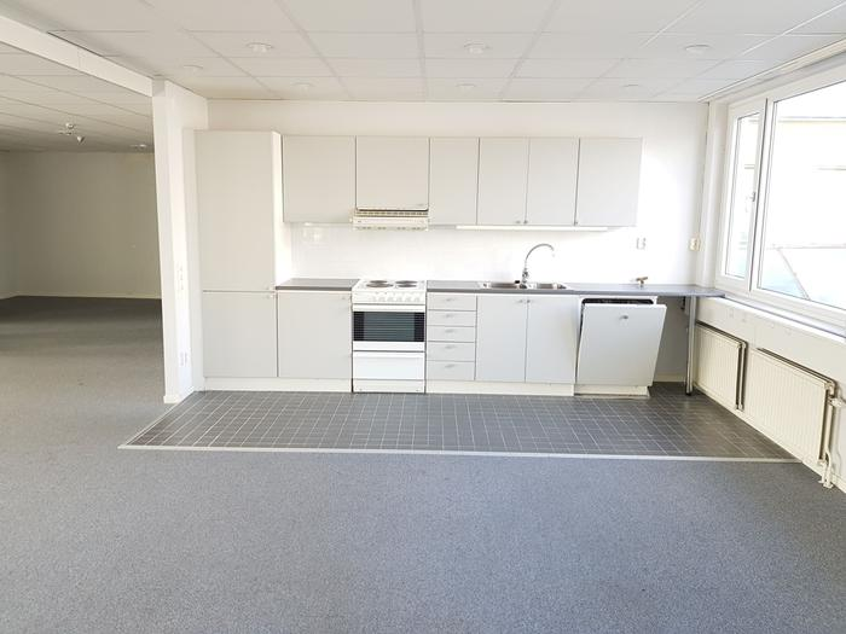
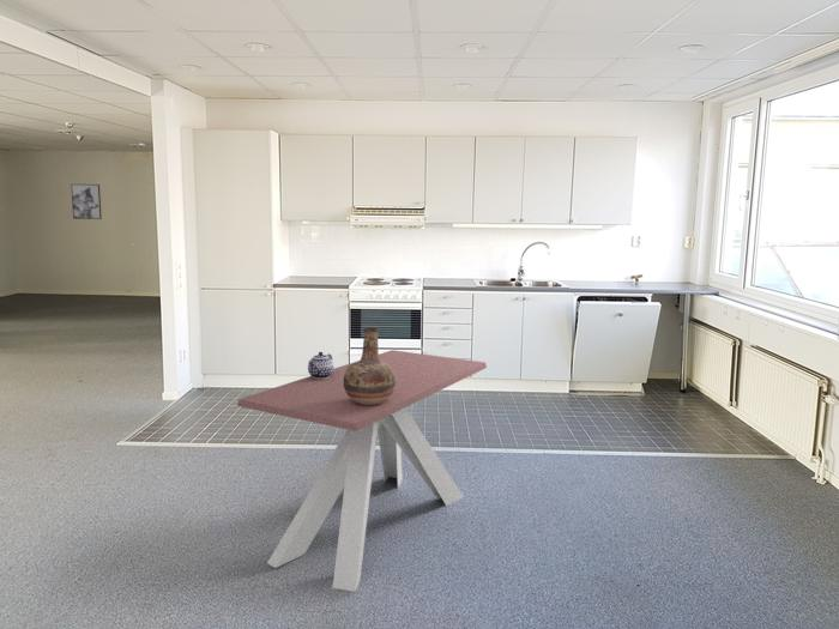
+ teapot [307,351,334,379]
+ wall art [71,183,103,220]
+ vase [344,327,396,405]
+ dining table [236,349,488,593]
